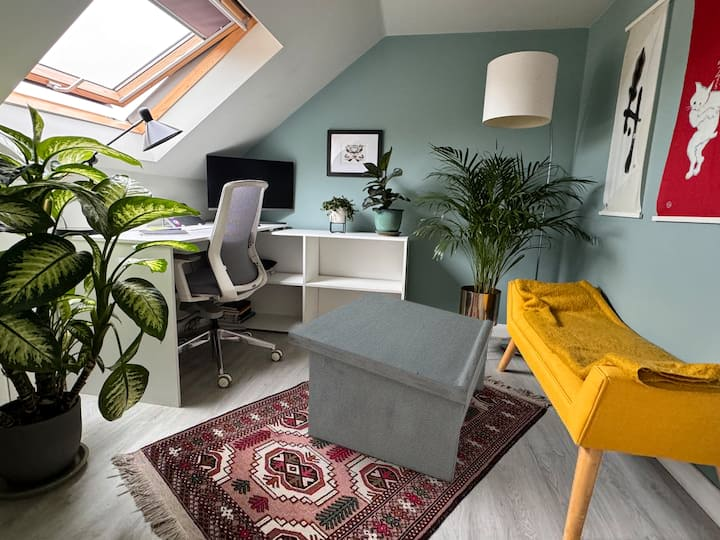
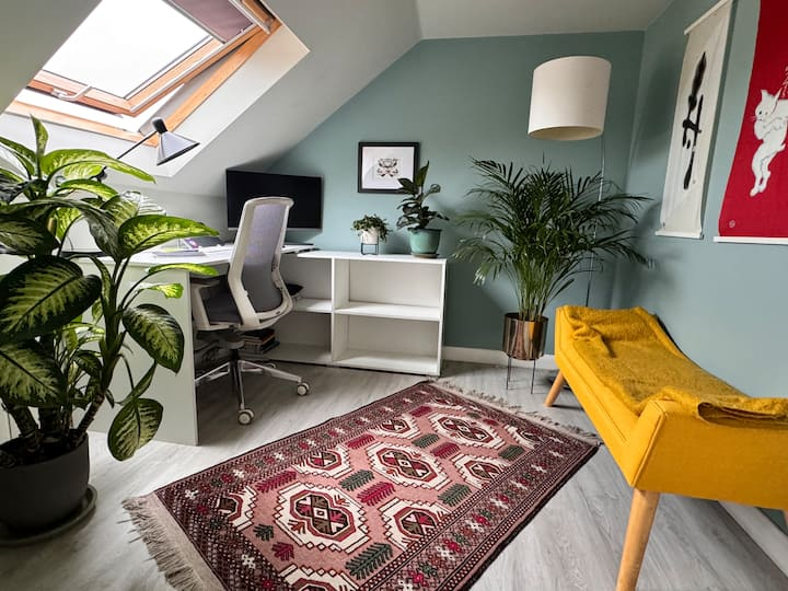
- coffee table [287,291,494,484]
